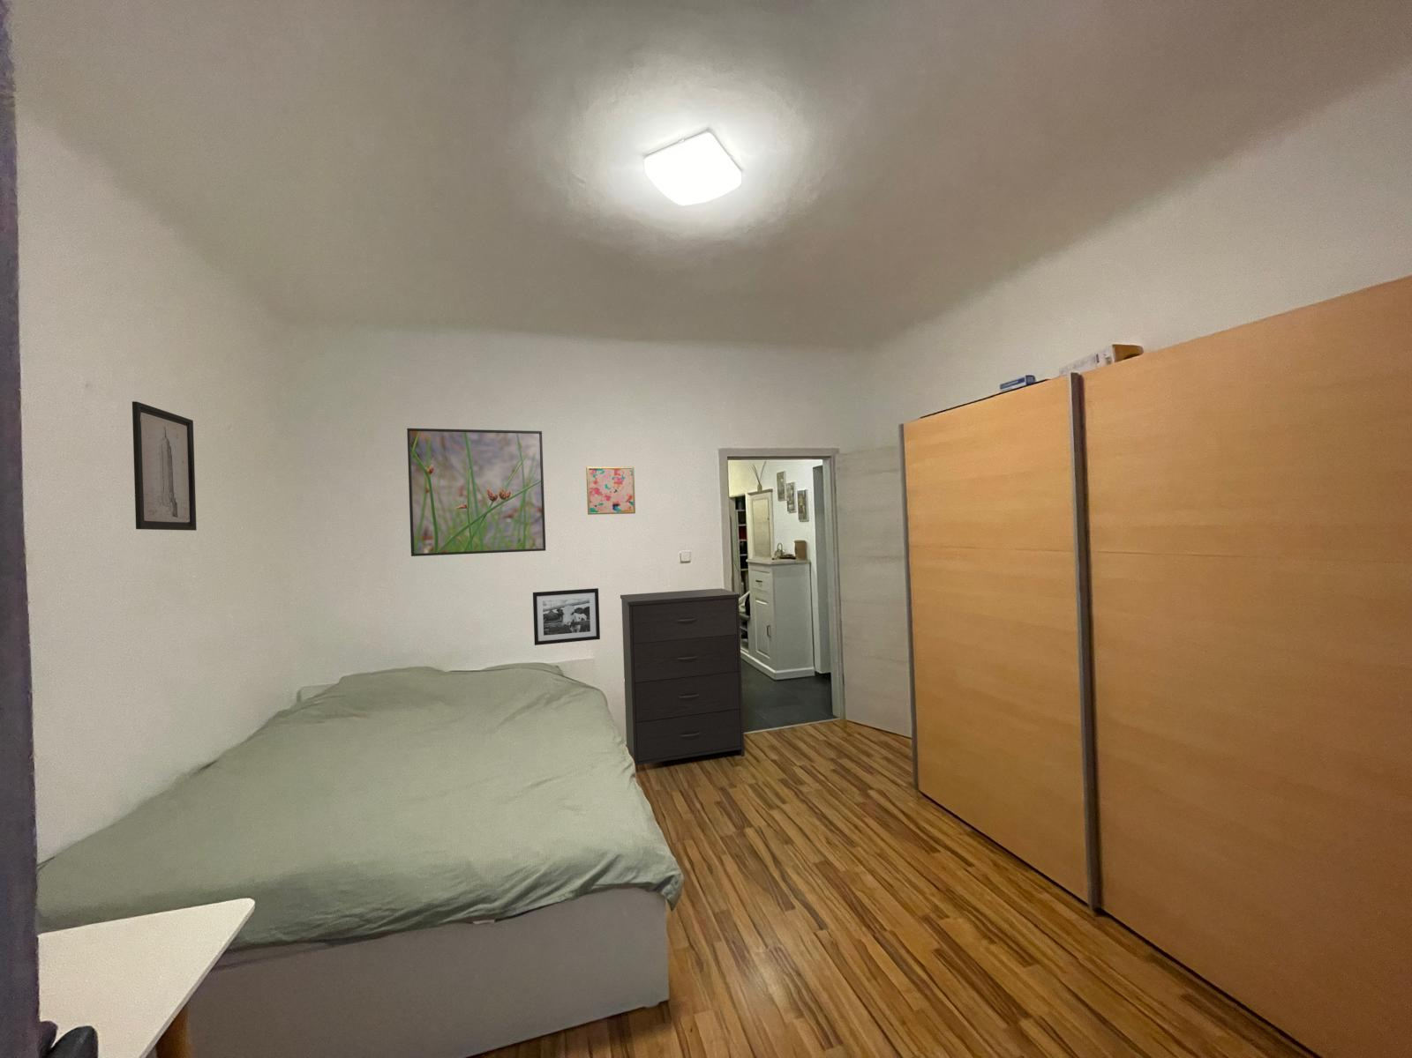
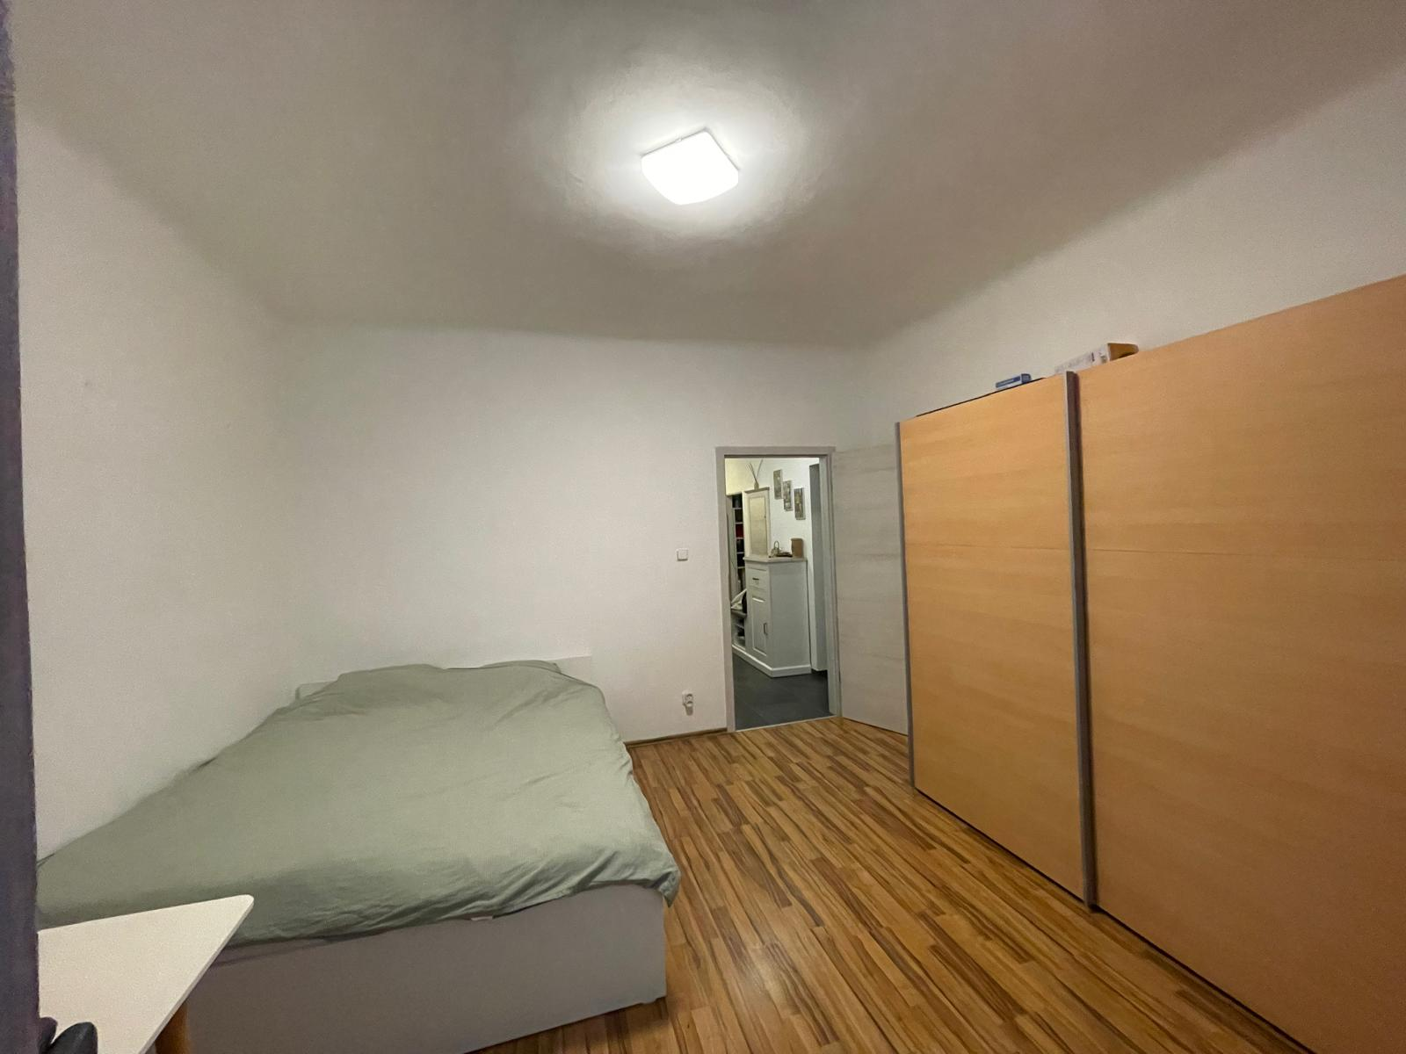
- wall art [131,400,198,531]
- picture frame [533,587,601,647]
- dresser [619,587,745,772]
- wall art [585,467,636,516]
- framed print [406,428,547,557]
